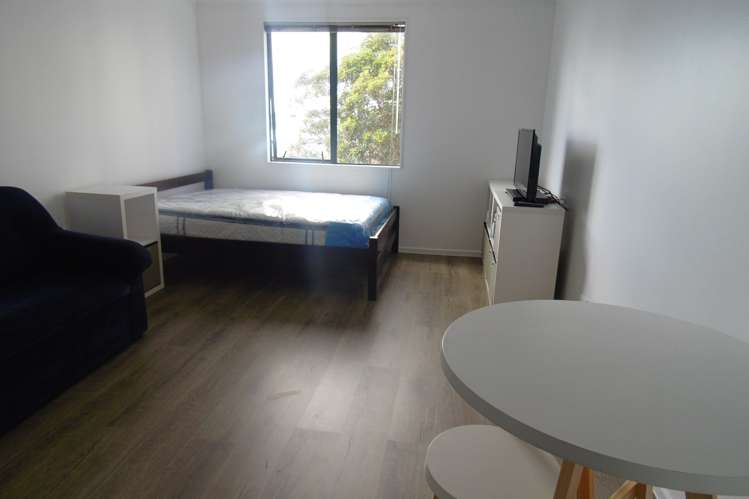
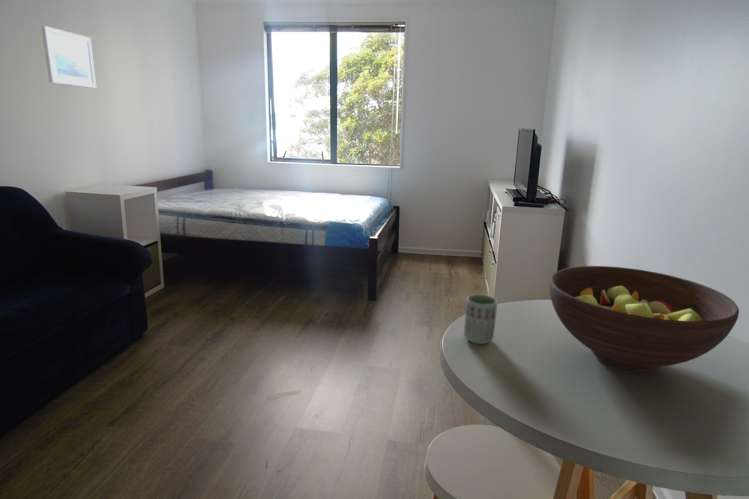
+ fruit bowl [548,265,740,373]
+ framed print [40,25,97,89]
+ cup [463,293,498,345]
